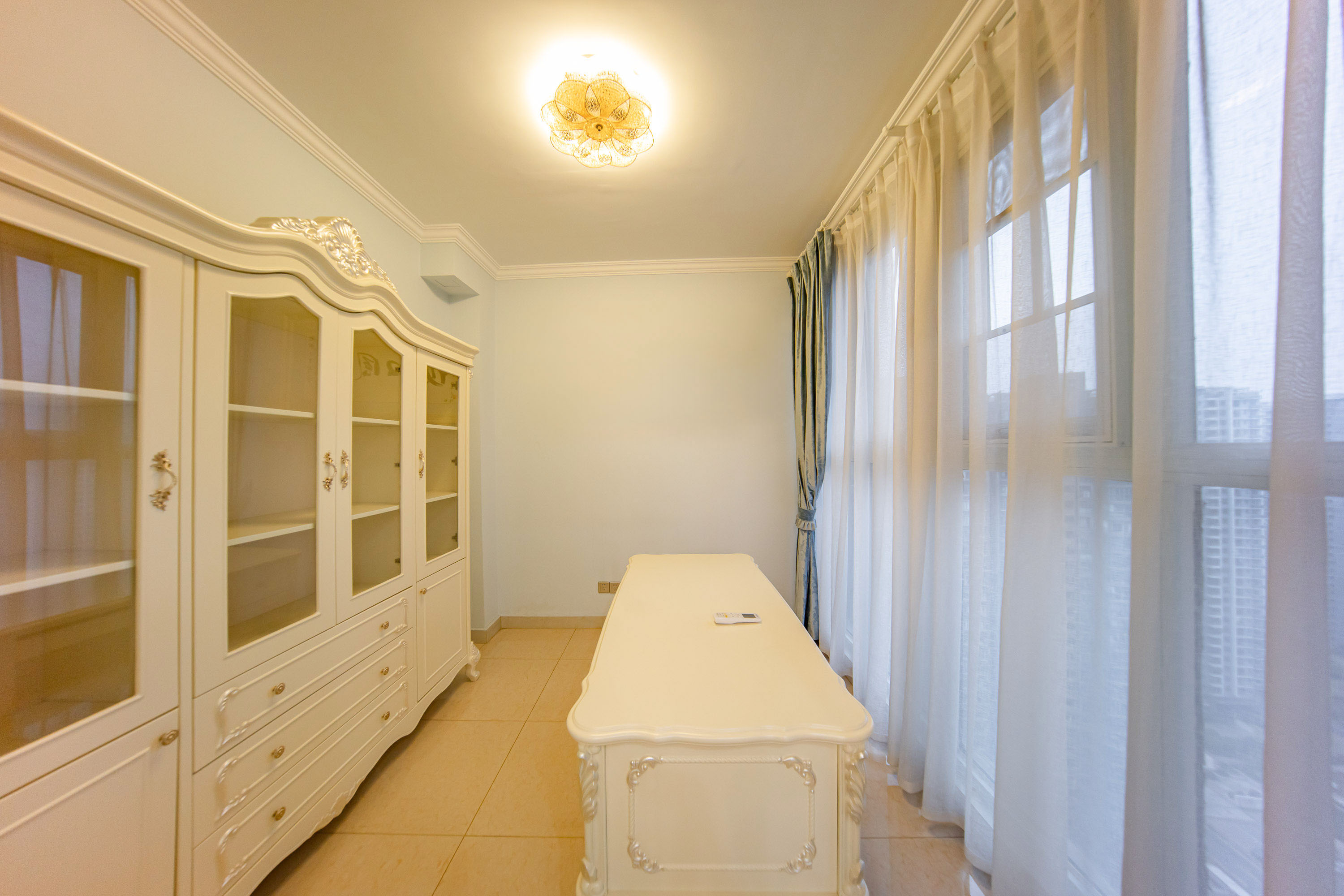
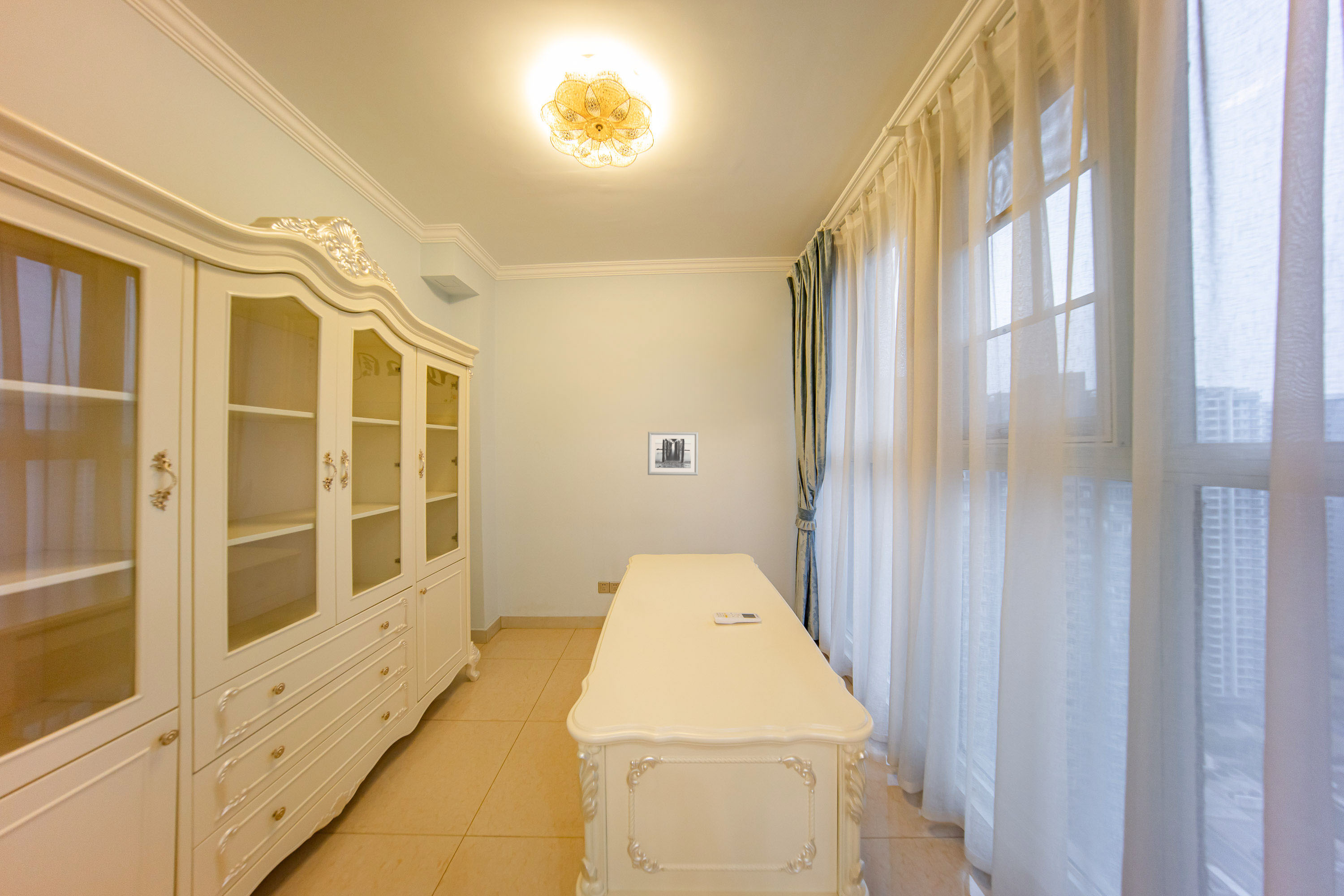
+ wall art [647,431,699,476]
